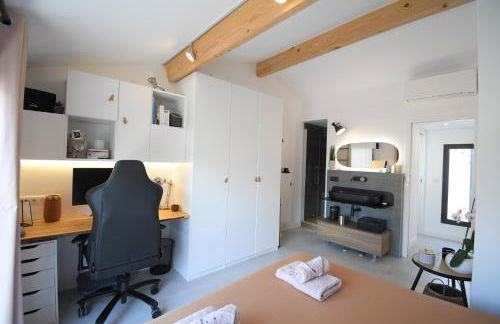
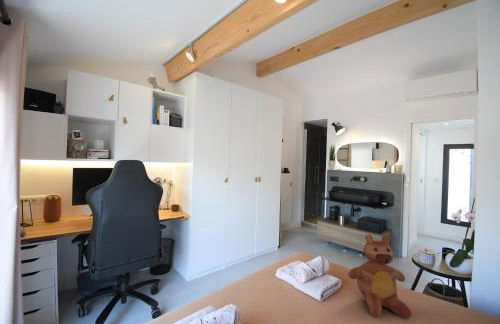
+ teddy bear [347,233,412,320]
